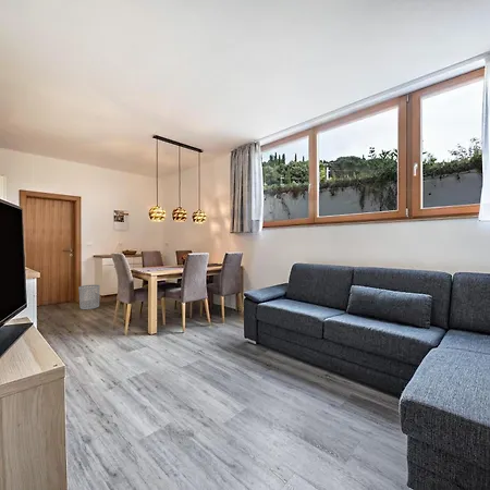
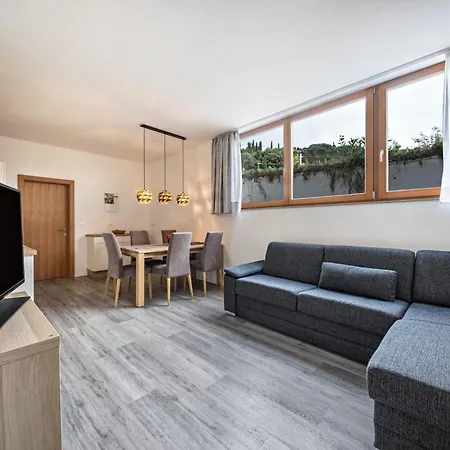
- waste bin [77,284,101,310]
